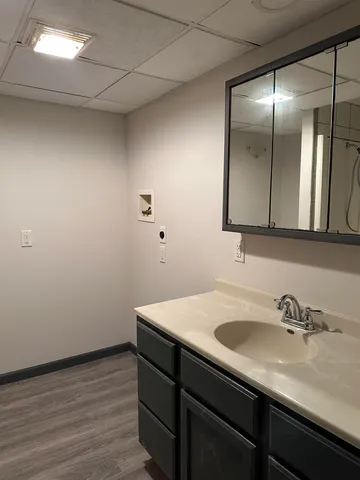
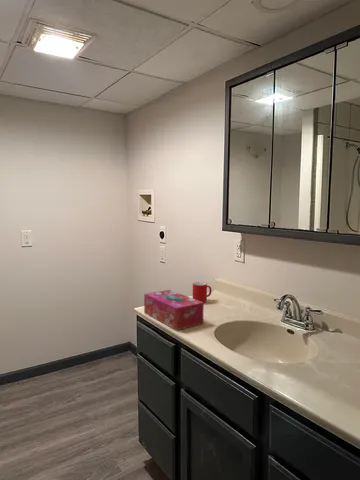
+ tissue box [143,289,205,331]
+ cup [192,281,212,303]
